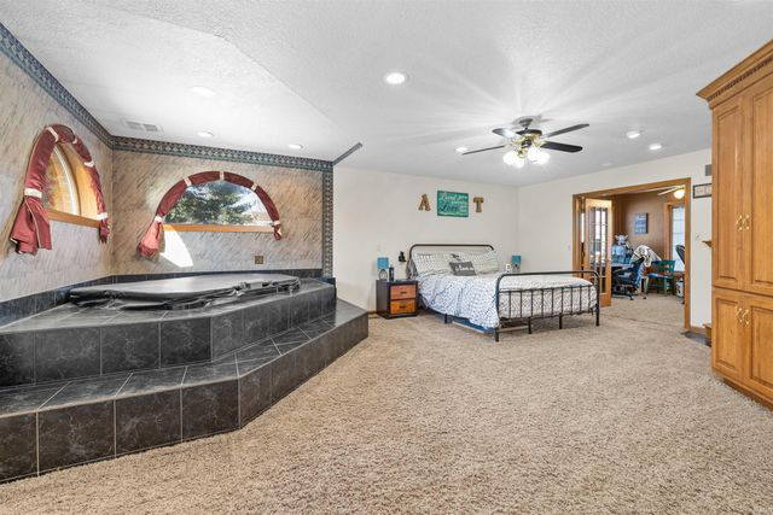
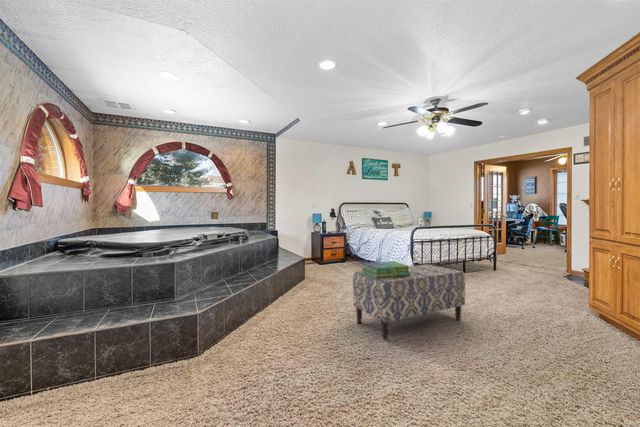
+ stack of books [361,260,410,279]
+ bench [352,263,466,340]
